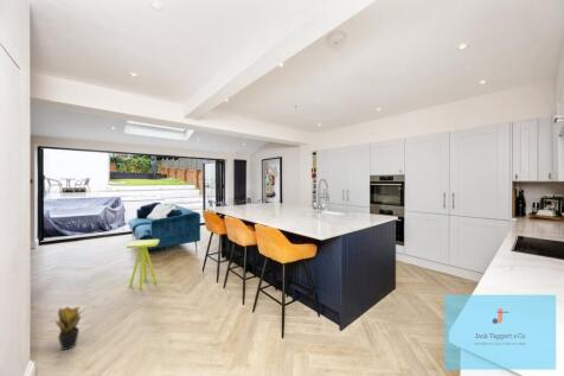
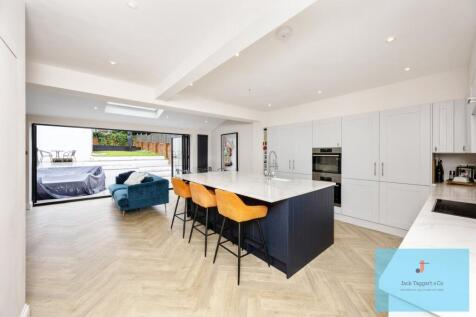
- potted plant [51,306,88,351]
- side table [126,238,160,289]
